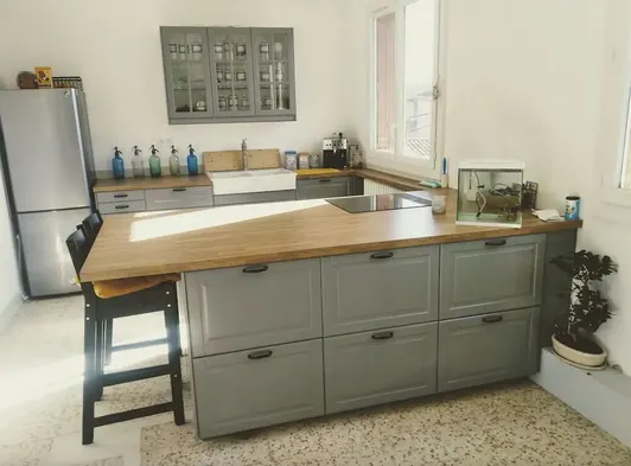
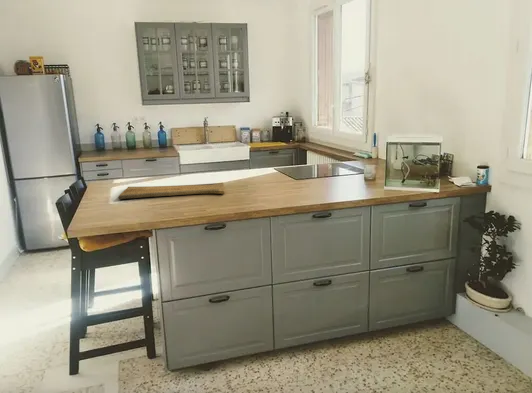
+ cutting board [117,182,226,200]
